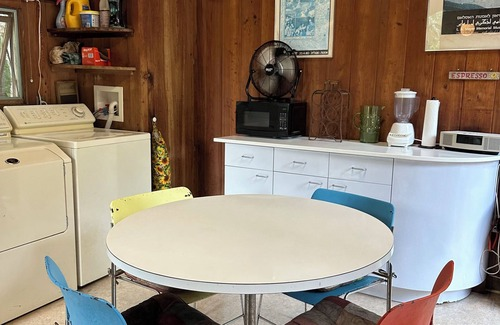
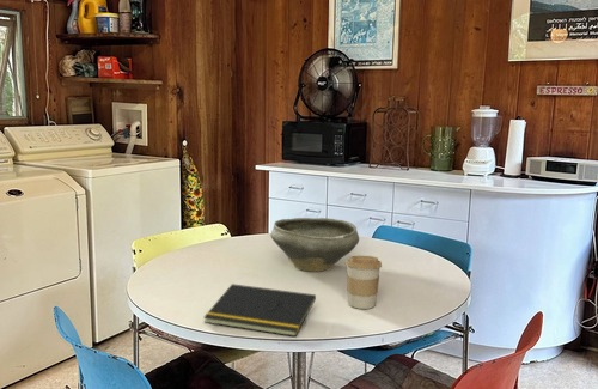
+ bowl [269,217,360,273]
+ coffee cup [344,255,383,310]
+ notepad [202,282,317,338]
